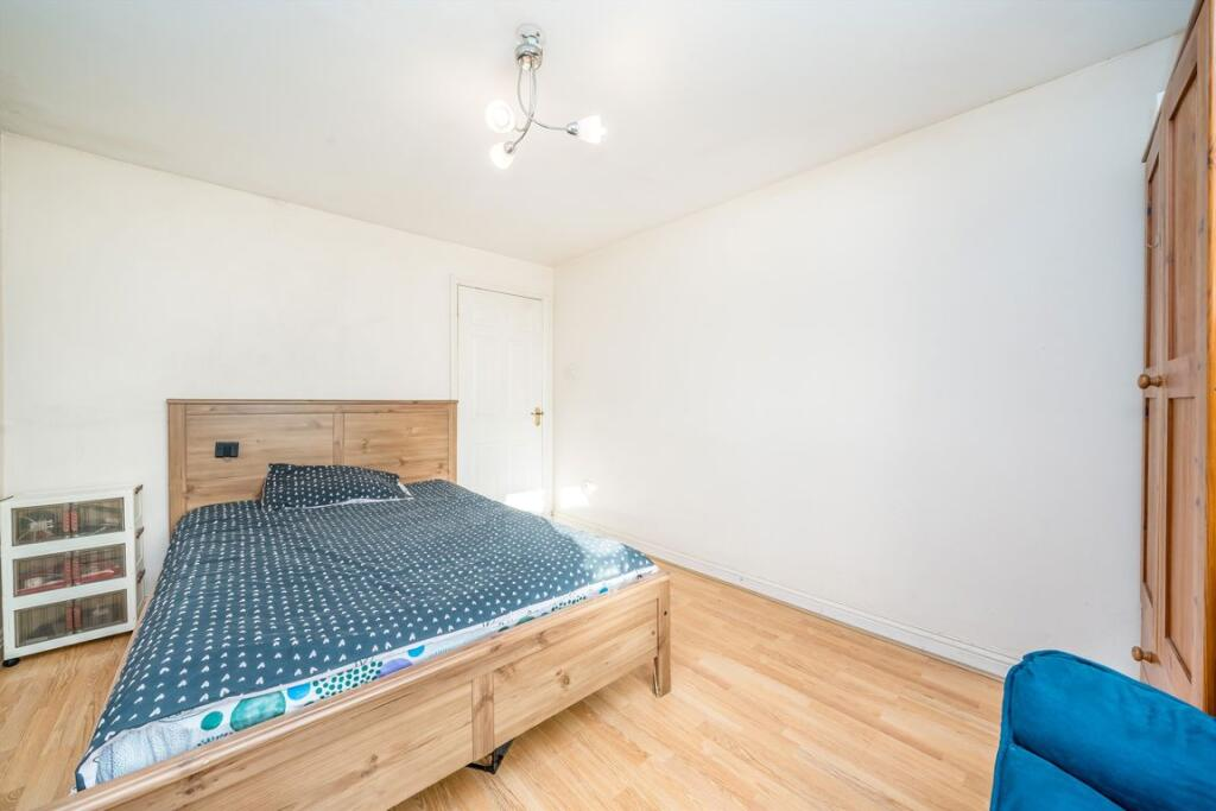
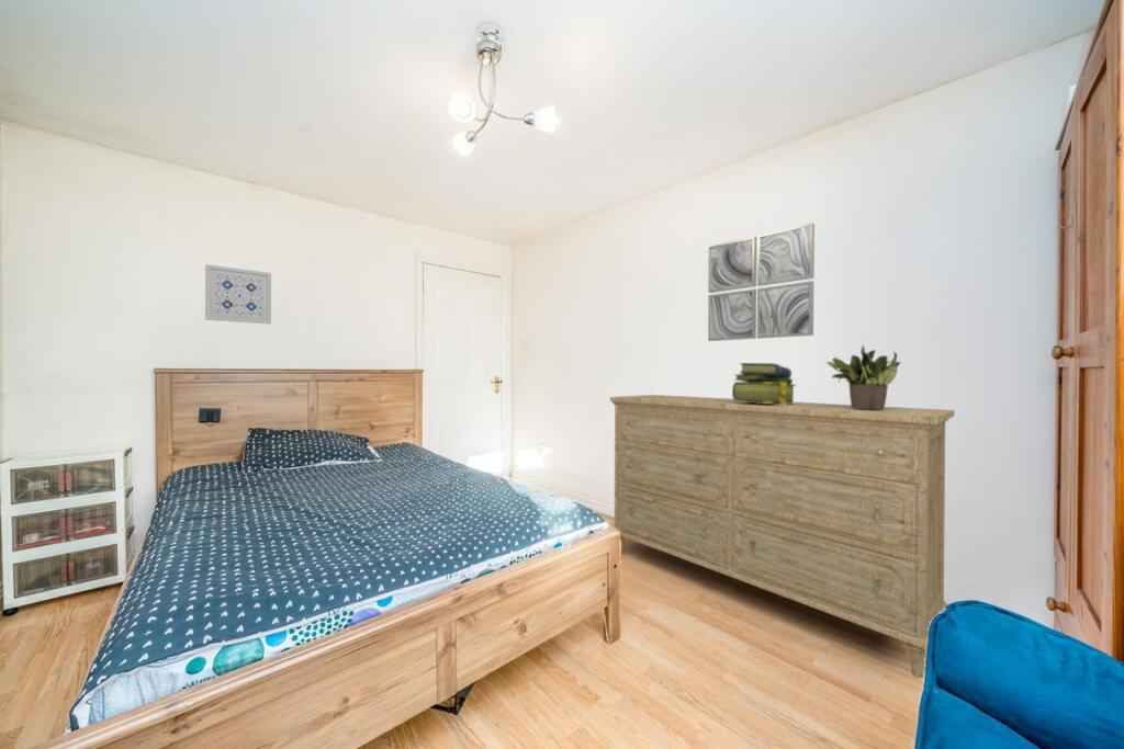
+ wall art [204,263,272,325]
+ wall art [707,222,816,342]
+ stack of books [731,362,797,405]
+ potted plant [824,344,902,410]
+ dresser [609,394,955,679]
